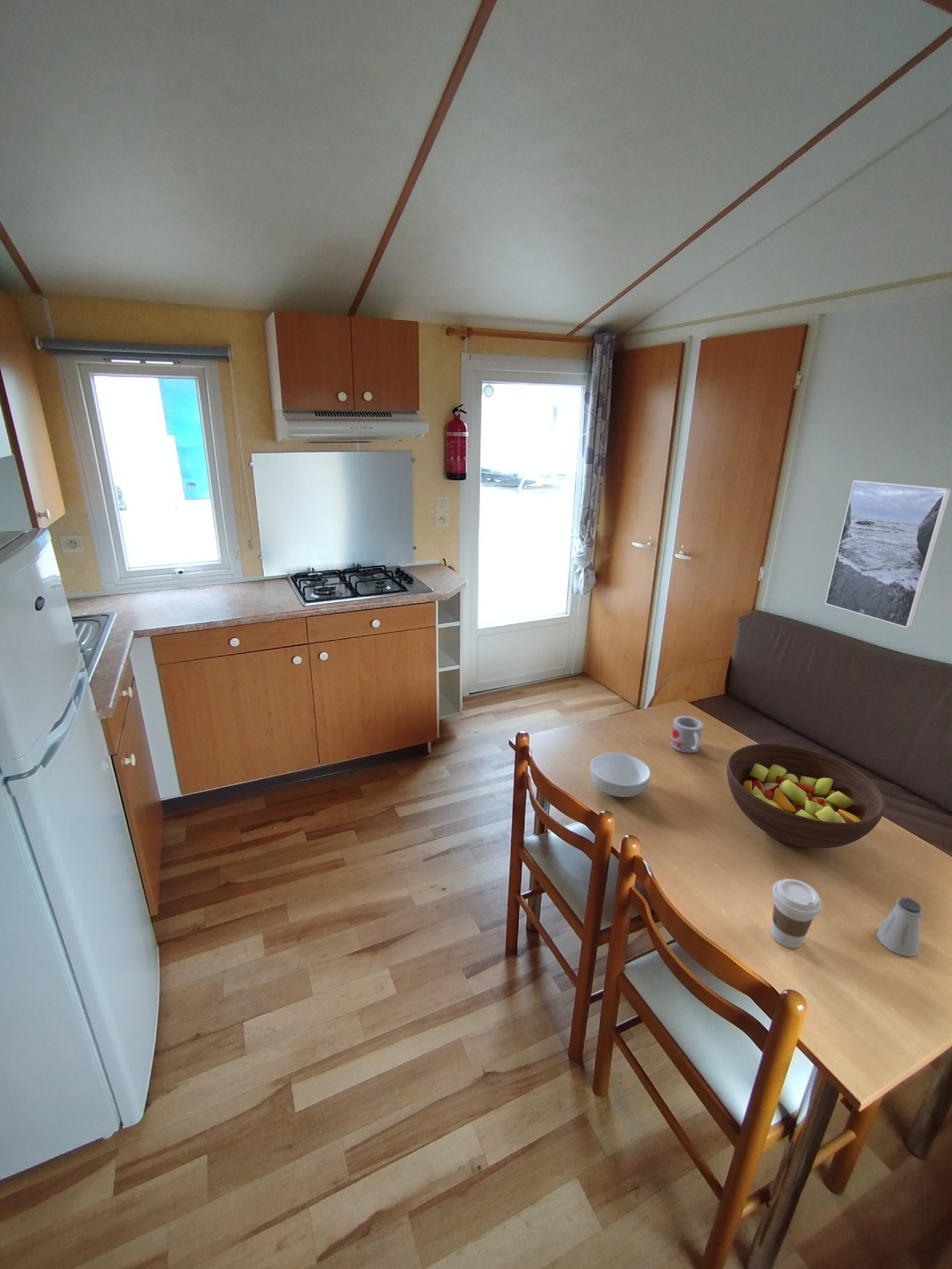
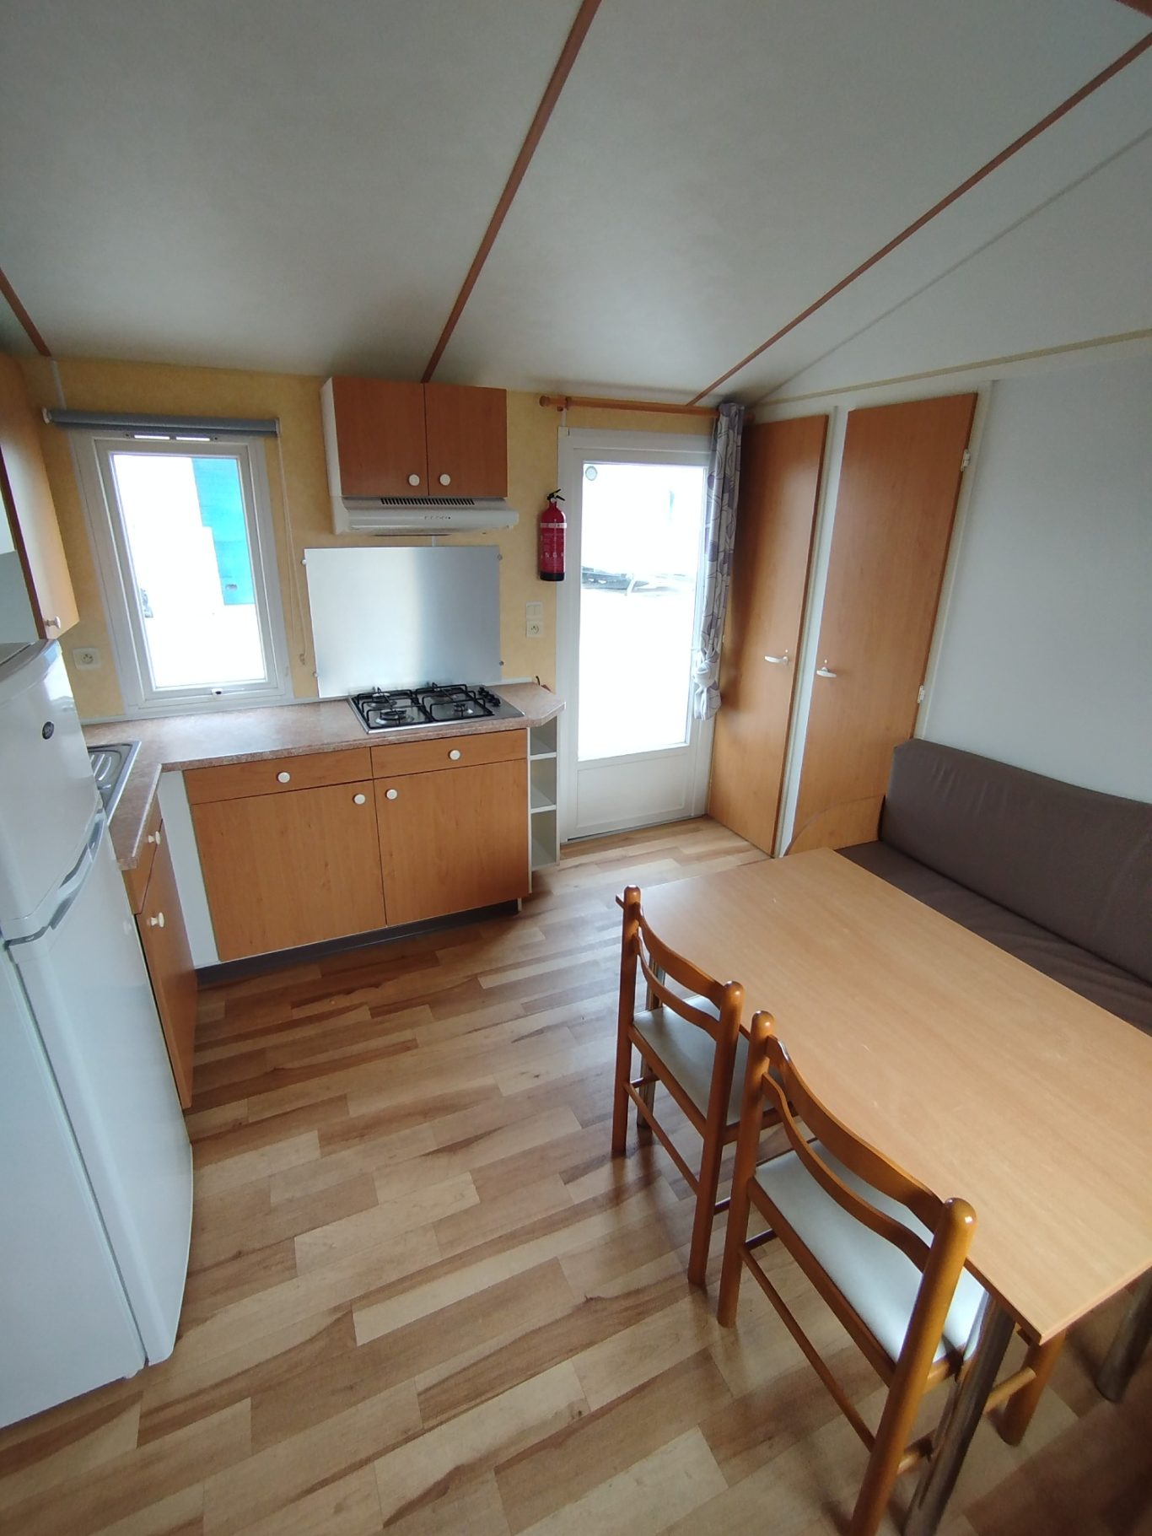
- cereal bowl [590,752,651,798]
- mug [670,715,704,753]
- coffee cup [770,878,823,949]
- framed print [824,479,952,629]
- fruit bowl [726,743,886,849]
- saltshaker [876,896,924,957]
